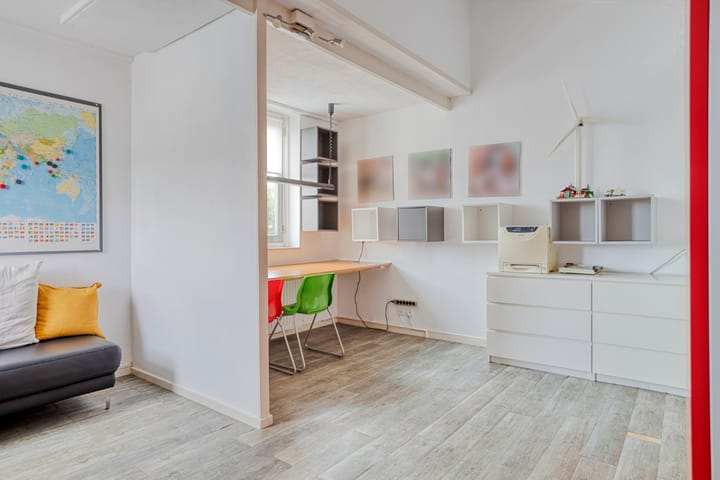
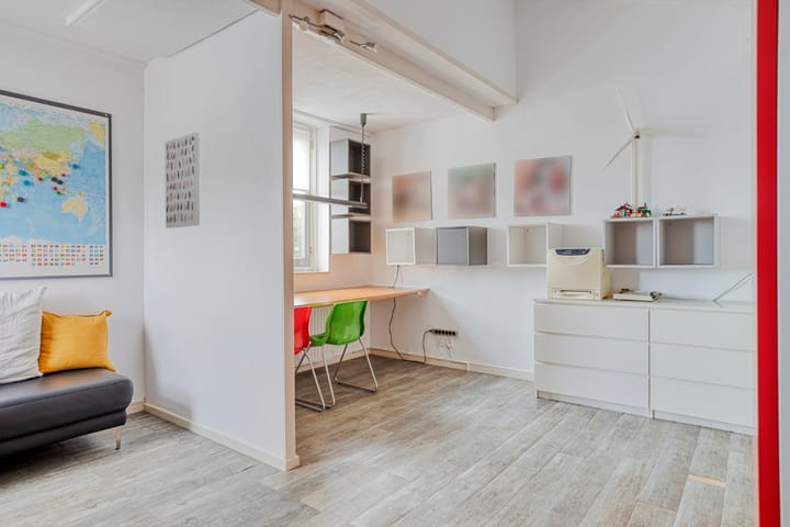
+ wall art [163,132,201,229]
